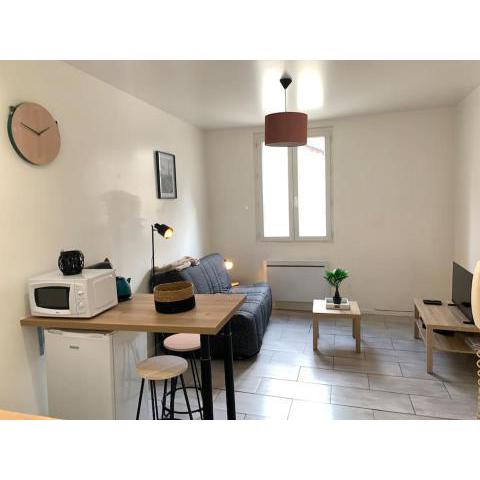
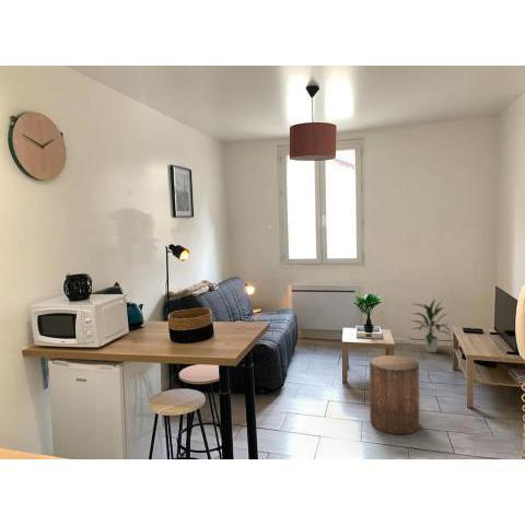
+ stool [369,354,420,435]
+ indoor plant [410,298,451,353]
